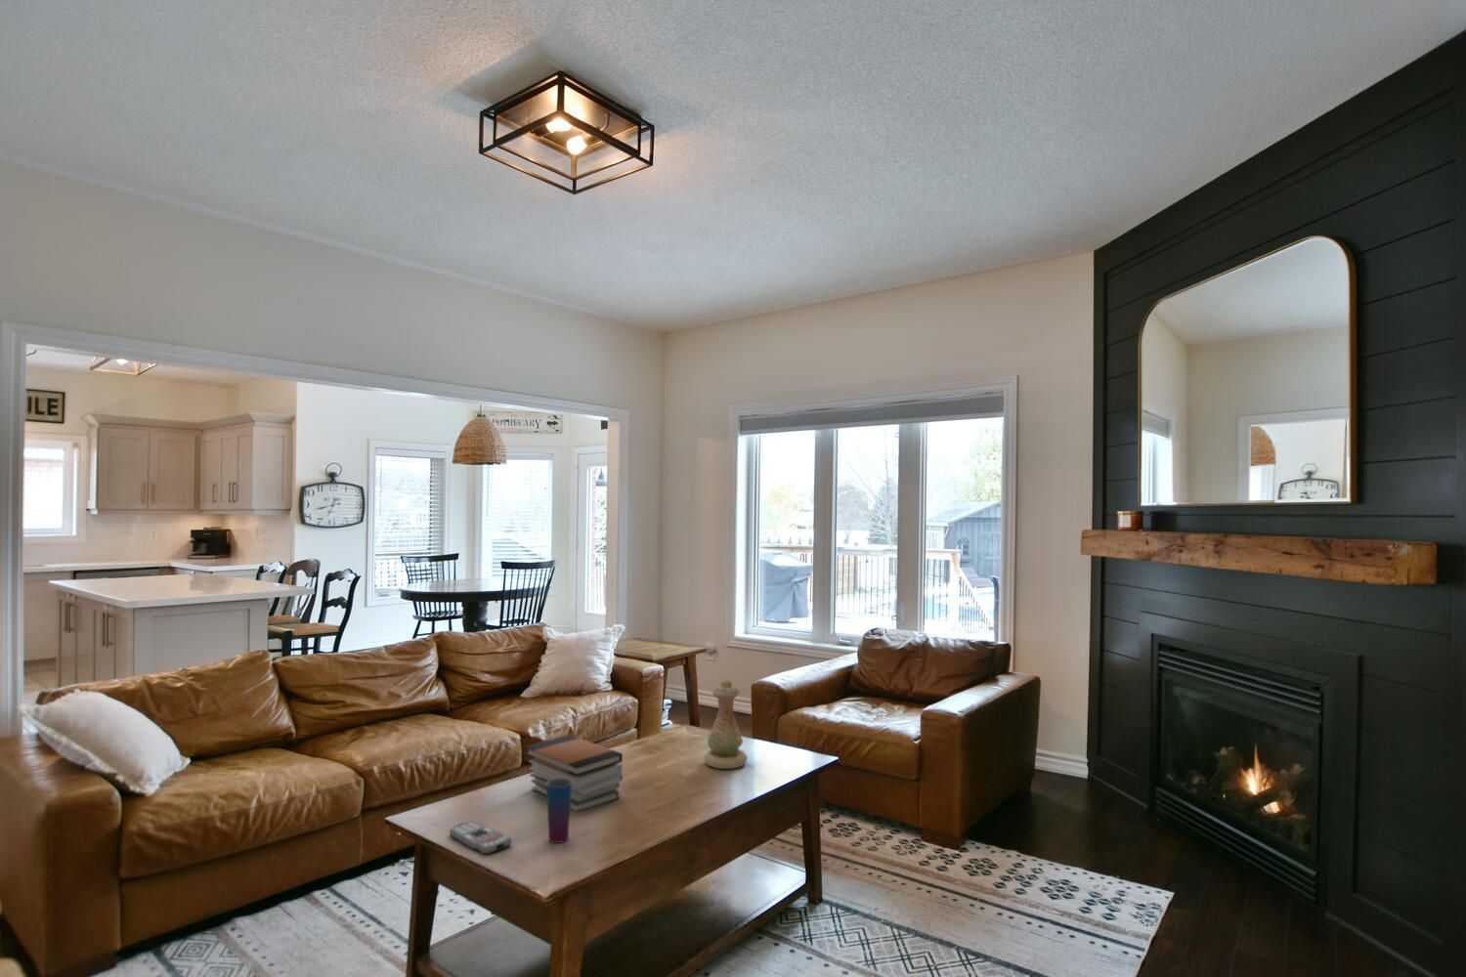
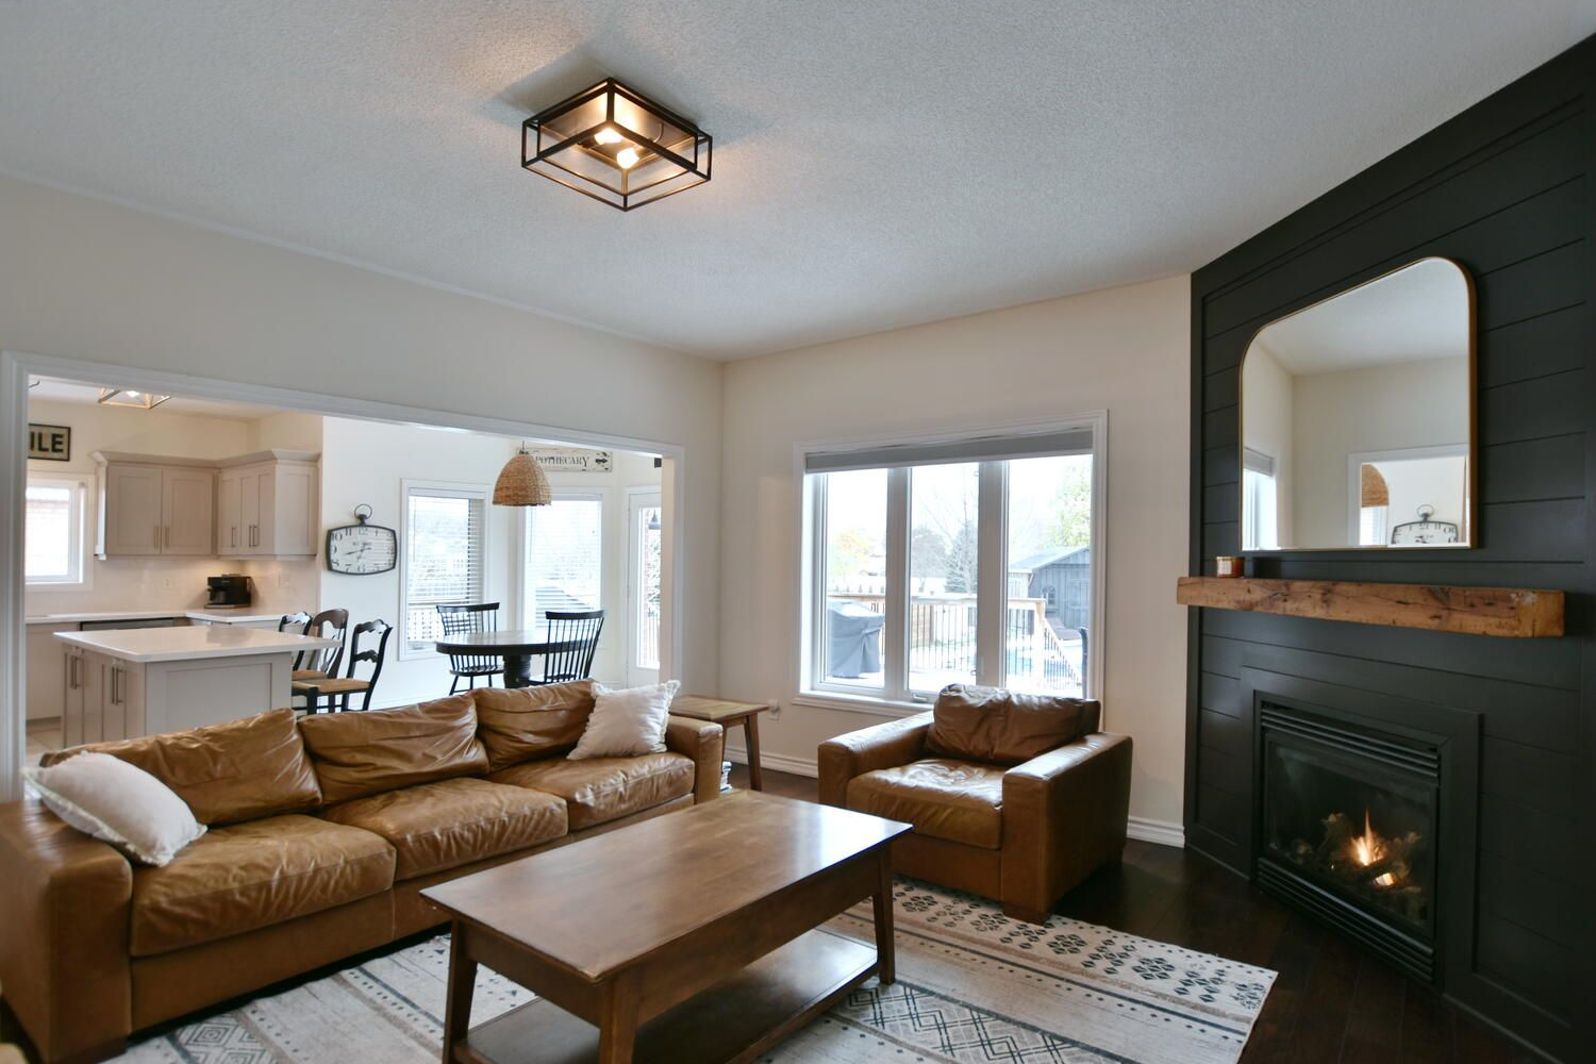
- vase [702,677,748,770]
- remote control [448,821,513,855]
- book stack [524,734,624,812]
- cup [545,777,572,844]
